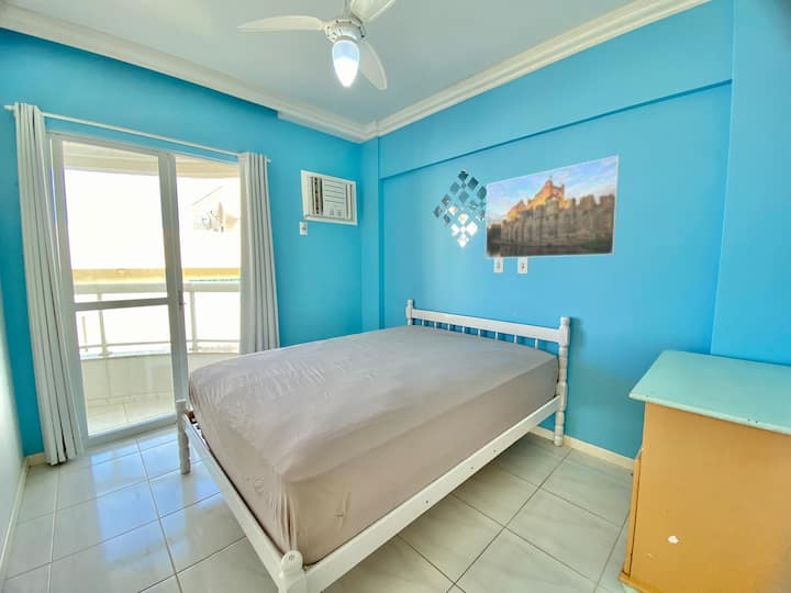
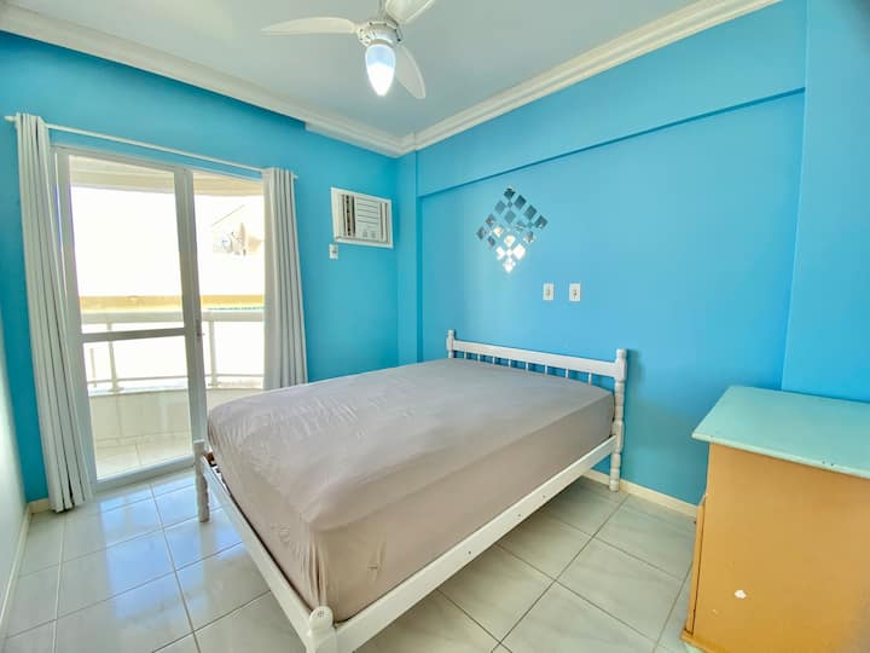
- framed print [484,155,621,259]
